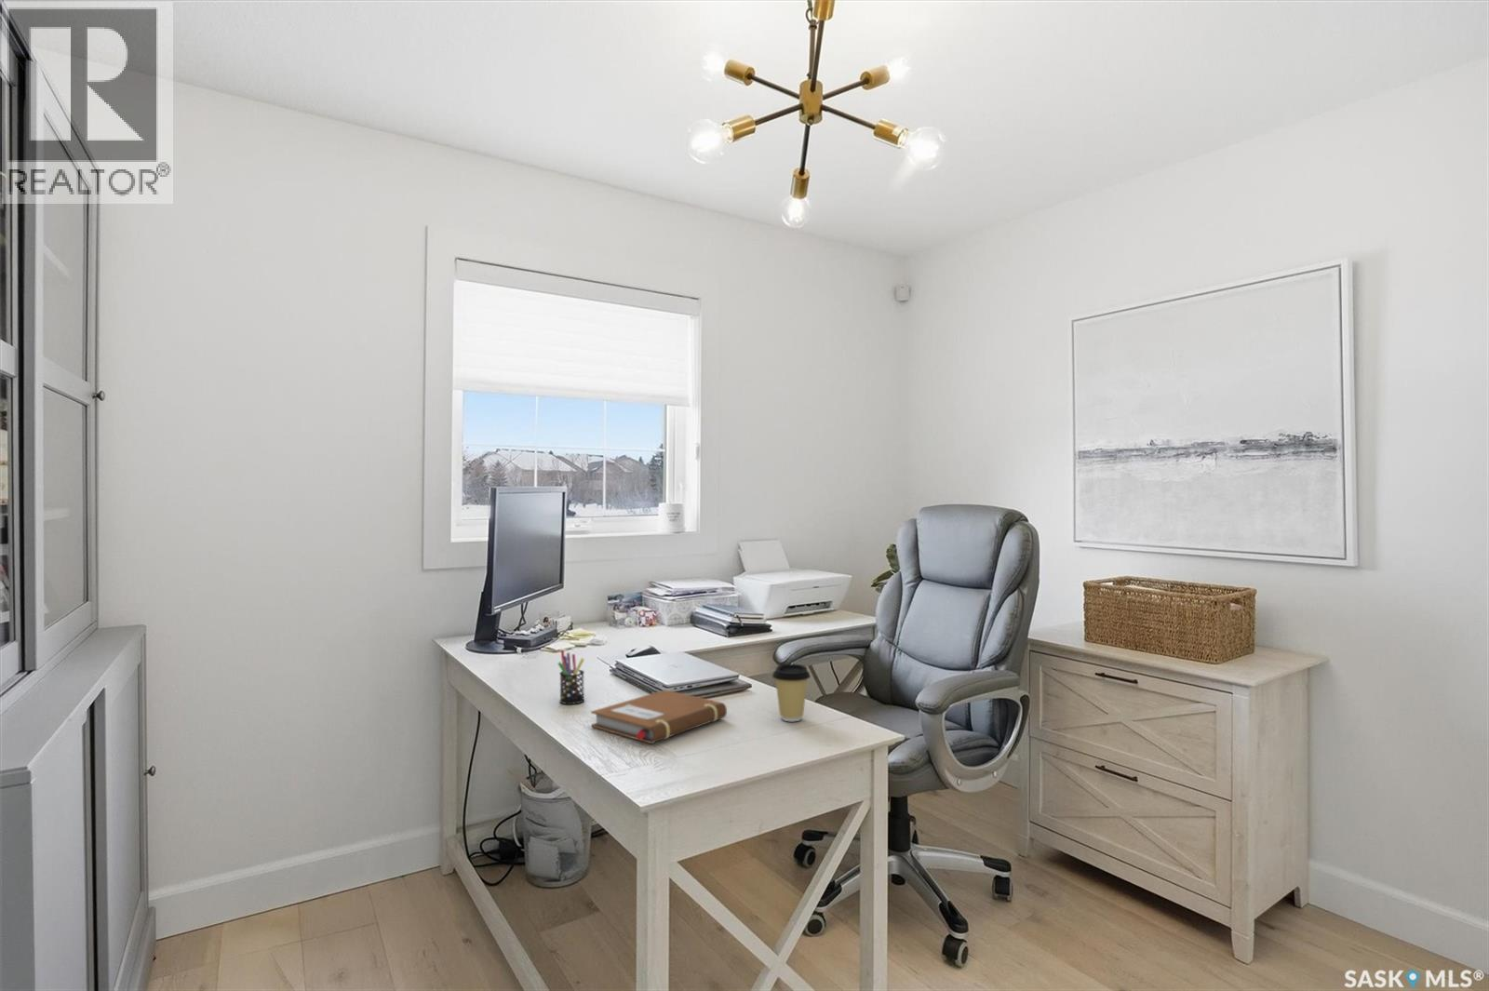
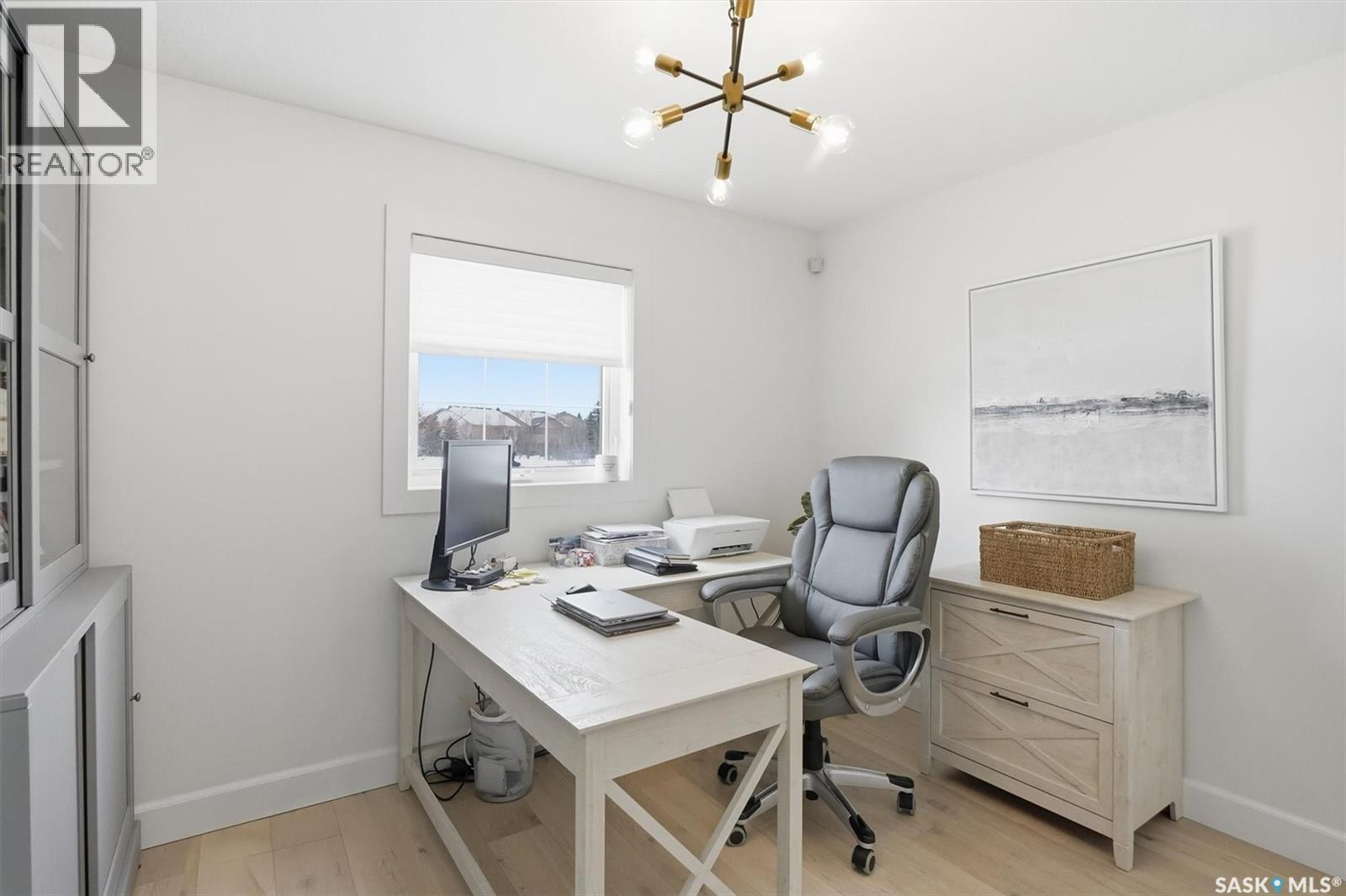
- coffee cup [771,664,812,722]
- pen holder [556,649,585,706]
- notebook [590,689,728,744]
